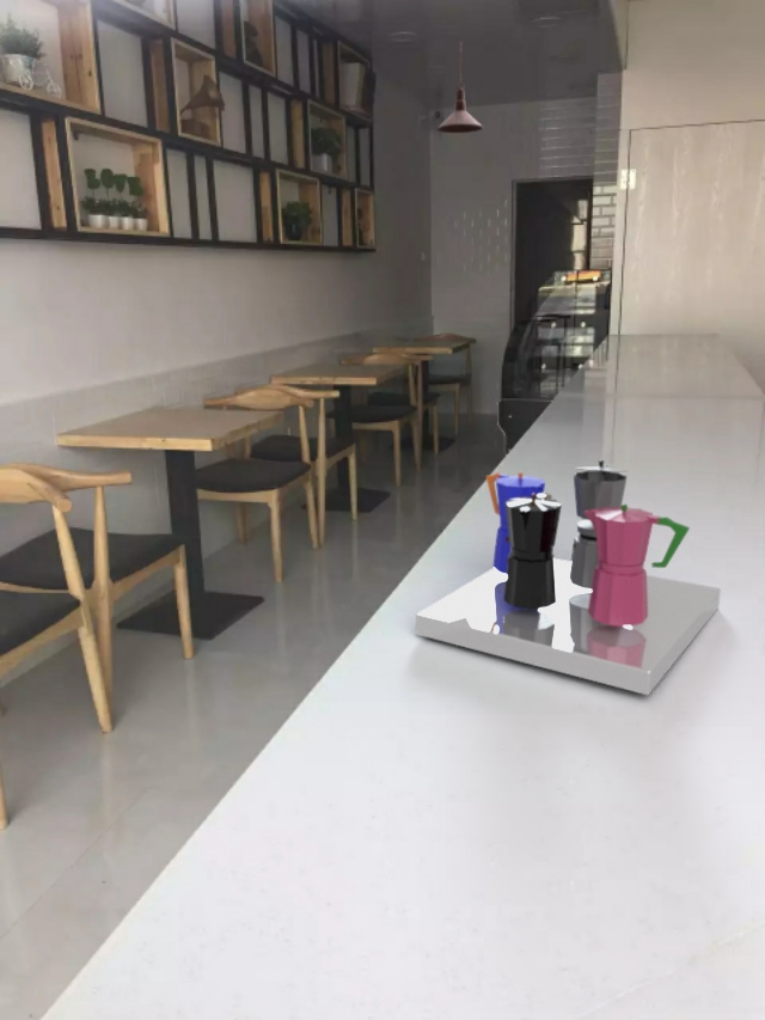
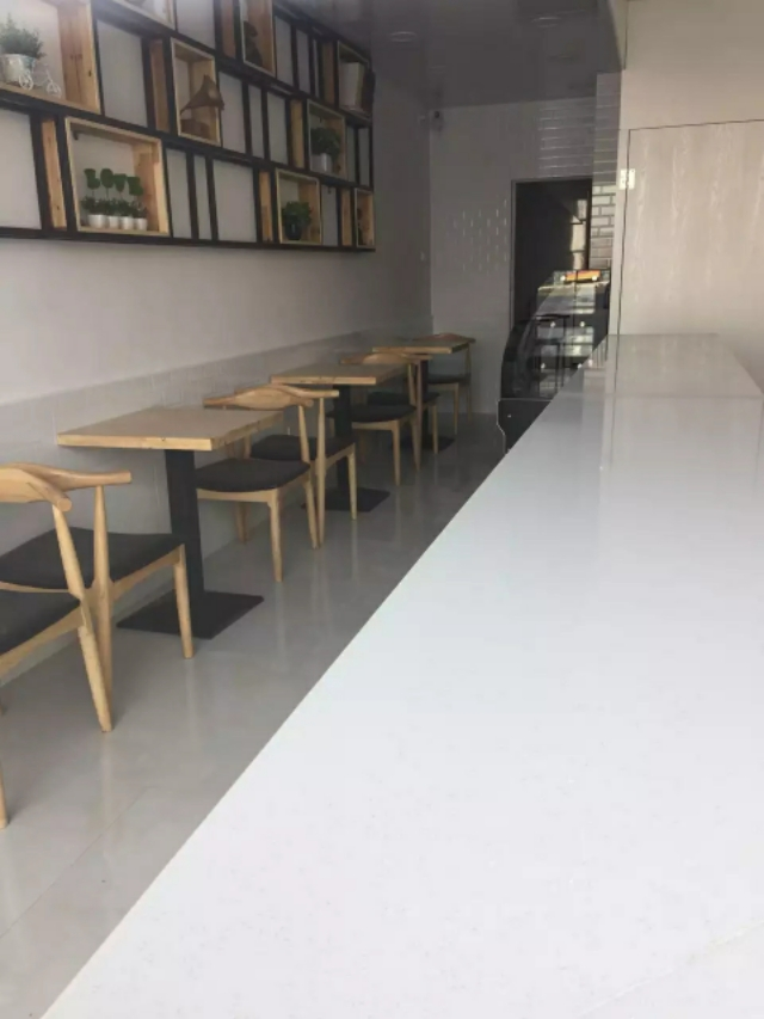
- coffee maker [415,459,722,696]
- pendant light [435,41,485,134]
